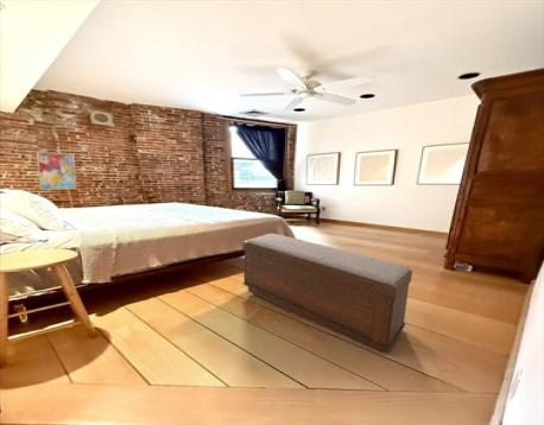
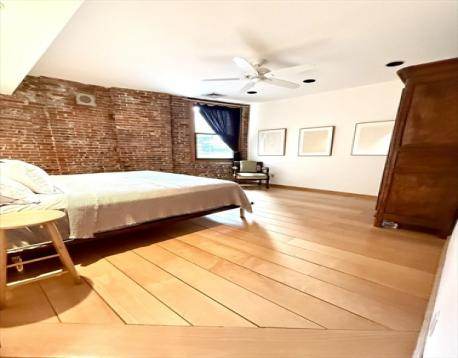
- bench [241,233,413,353]
- wall art [36,151,77,191]
